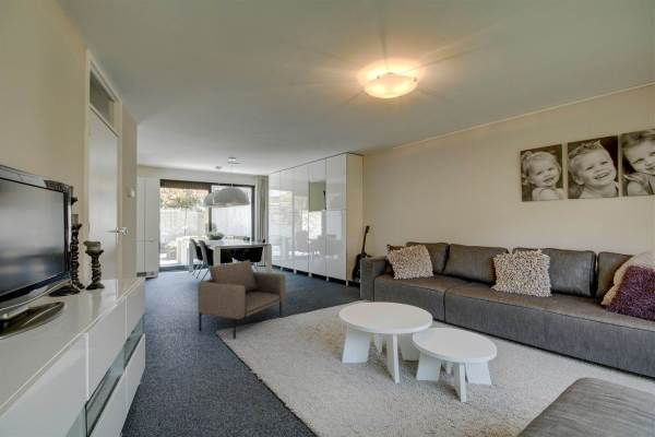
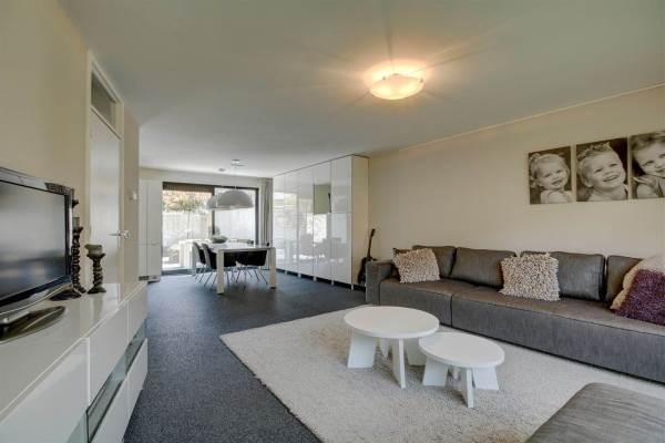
- armchair [196,259,287,340]
